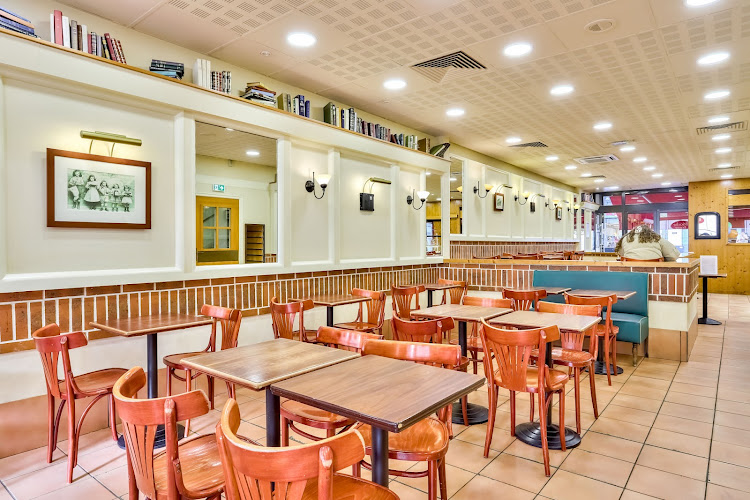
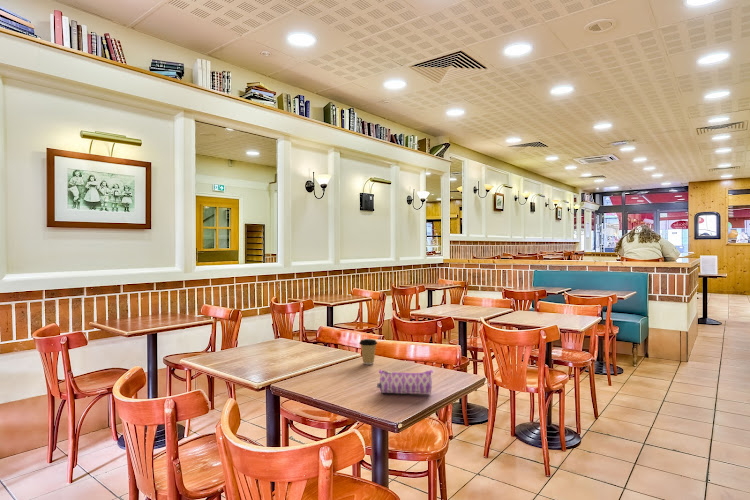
+ coffee cup [358,338,378,365]
+ pencil case [376,368,434,395]
